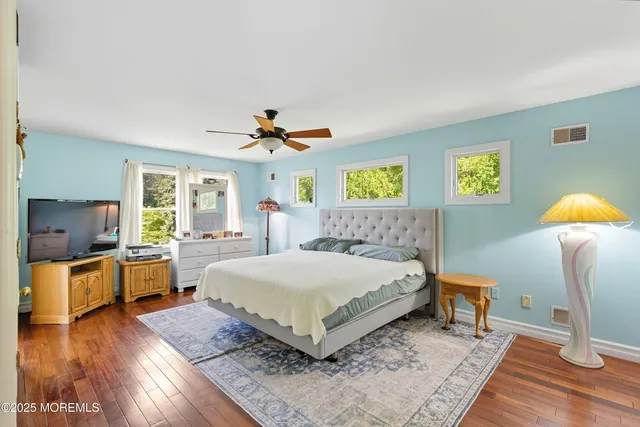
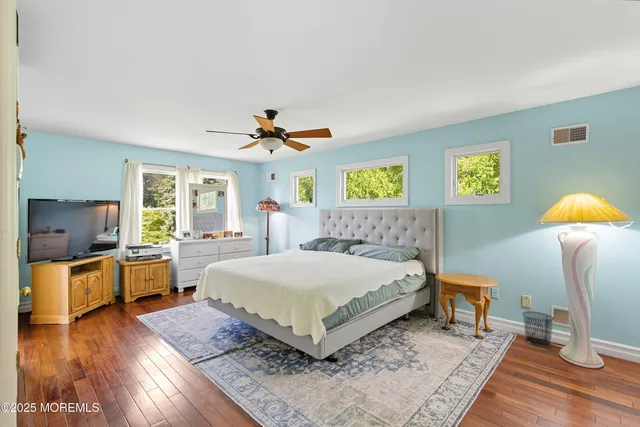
+ waste bin [521,310,555,348]
